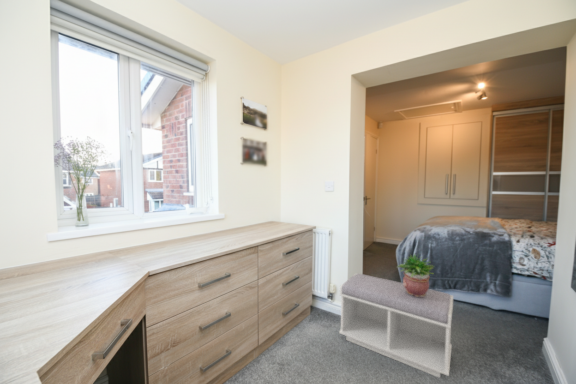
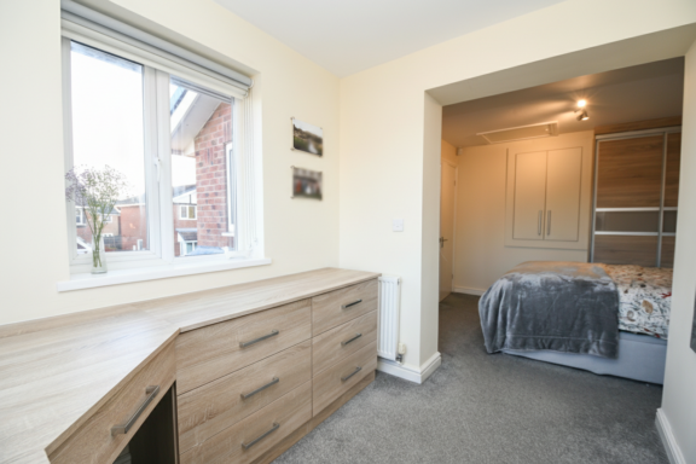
- potted plant [396,252,435,298]
- bench [338,272,454,379]
